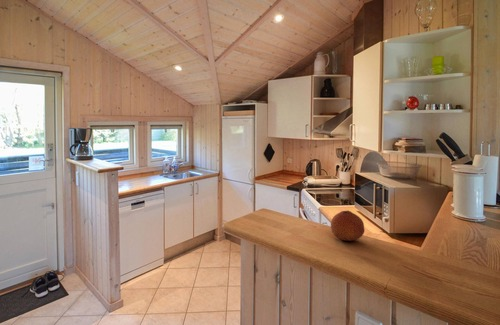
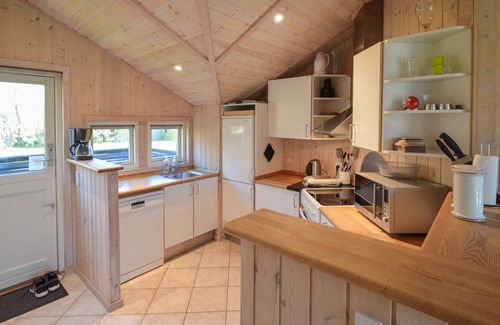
- fruit [330,210,366,242]
